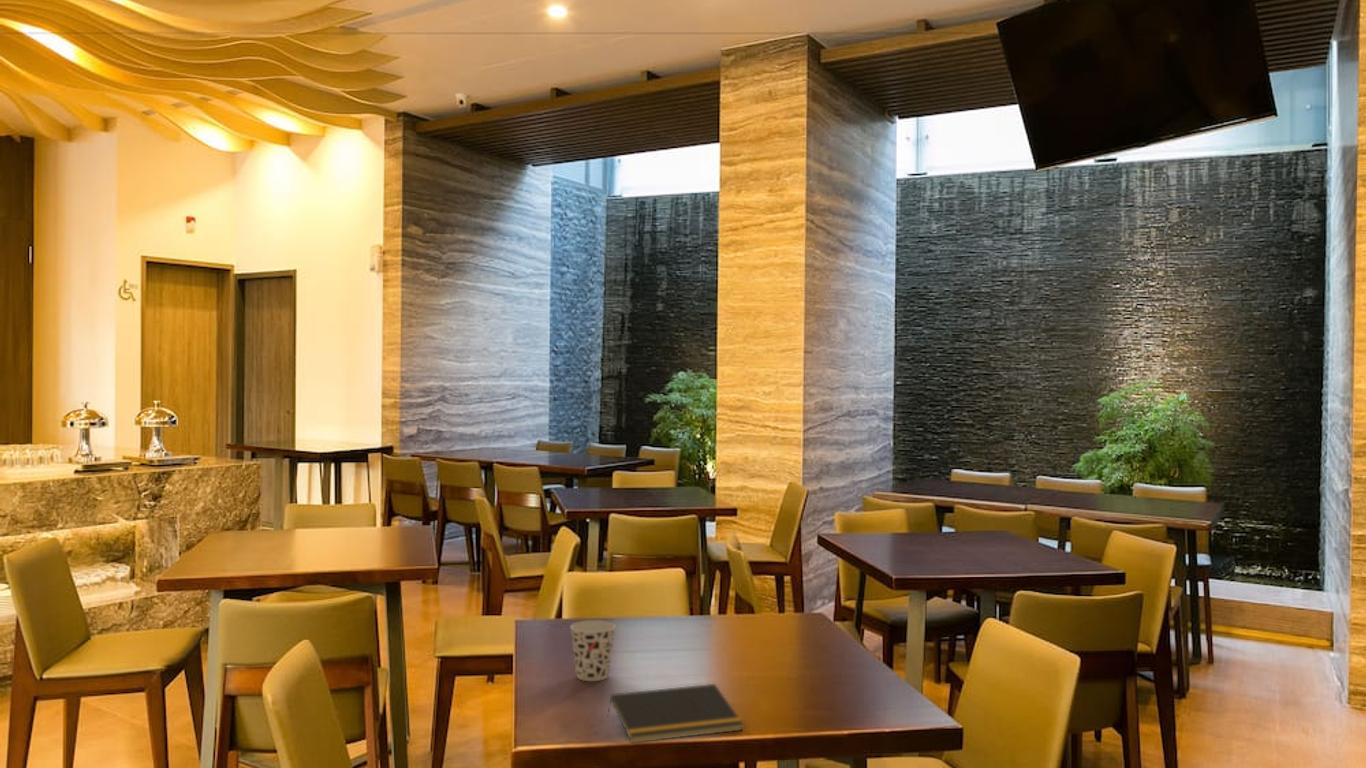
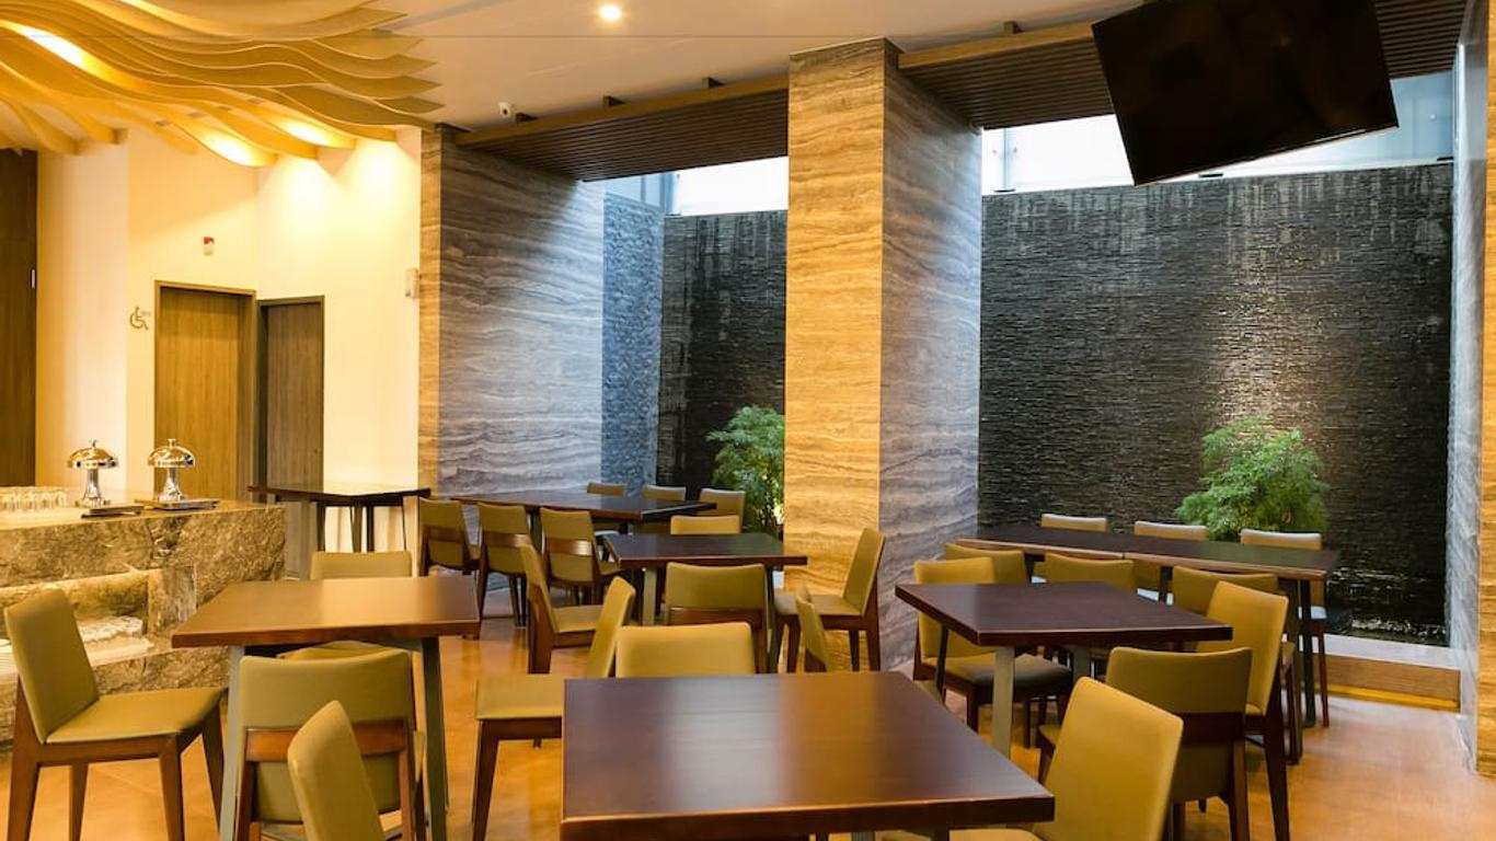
- notepad [607,683,744,744]
- cup [569,620,617,682]
